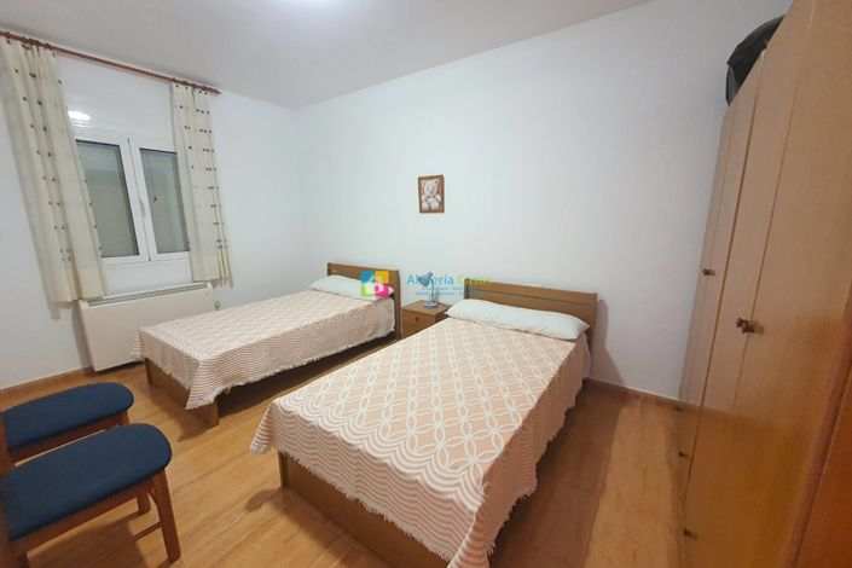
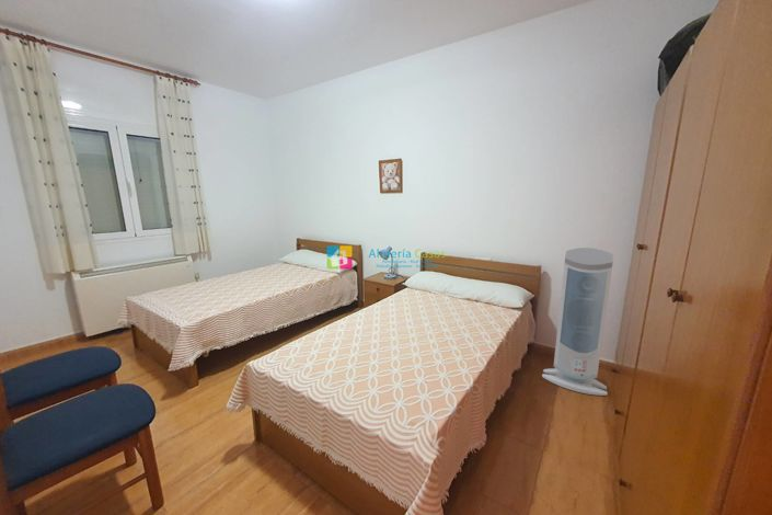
+ air purifier [541,247,614,397]
